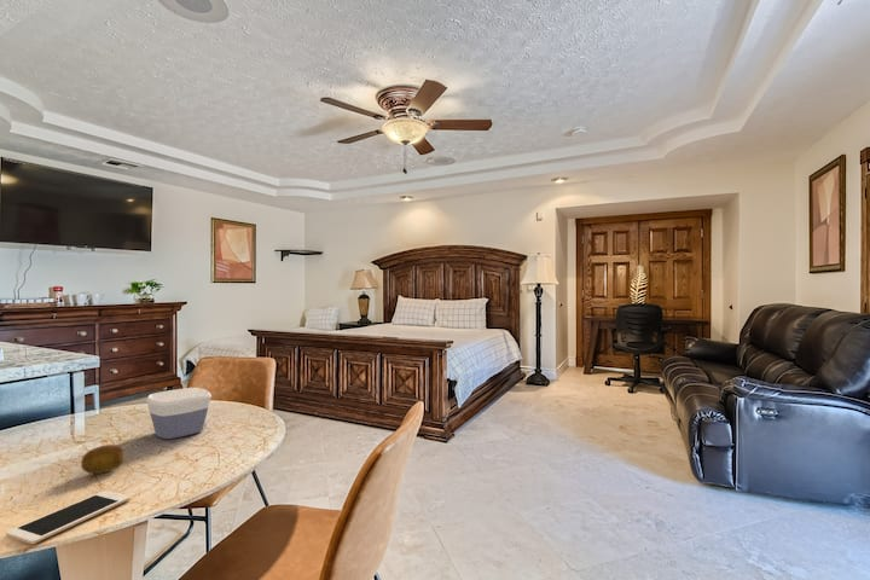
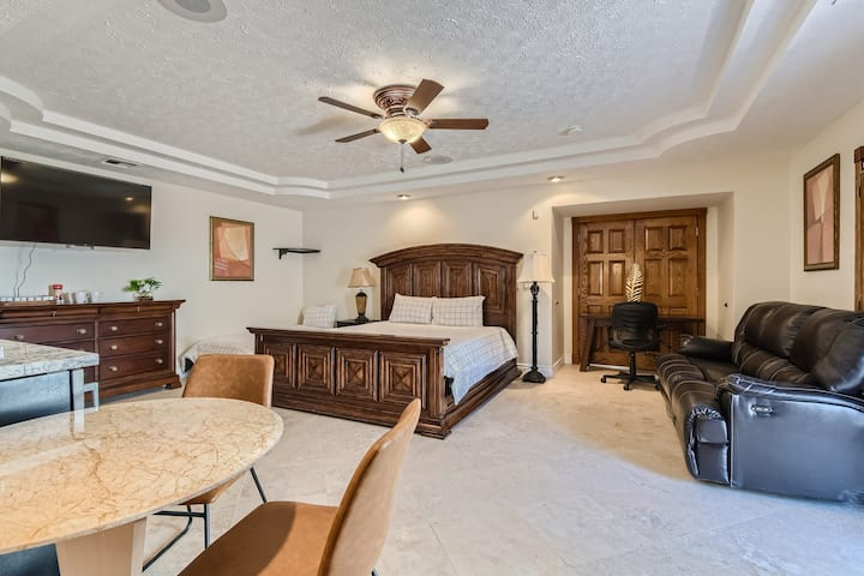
- fruit [80,443,126,475]
- cell phone [5,489,132,545]
- bowl [145,387,213,440]
